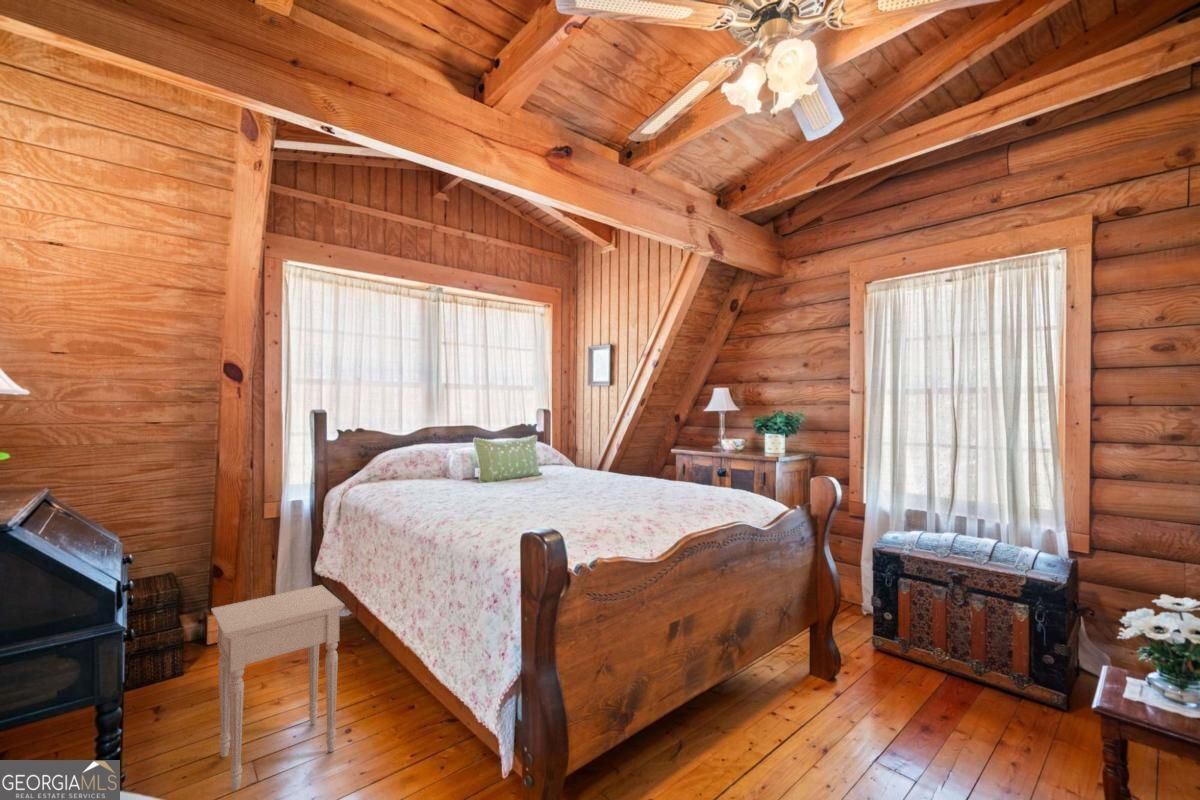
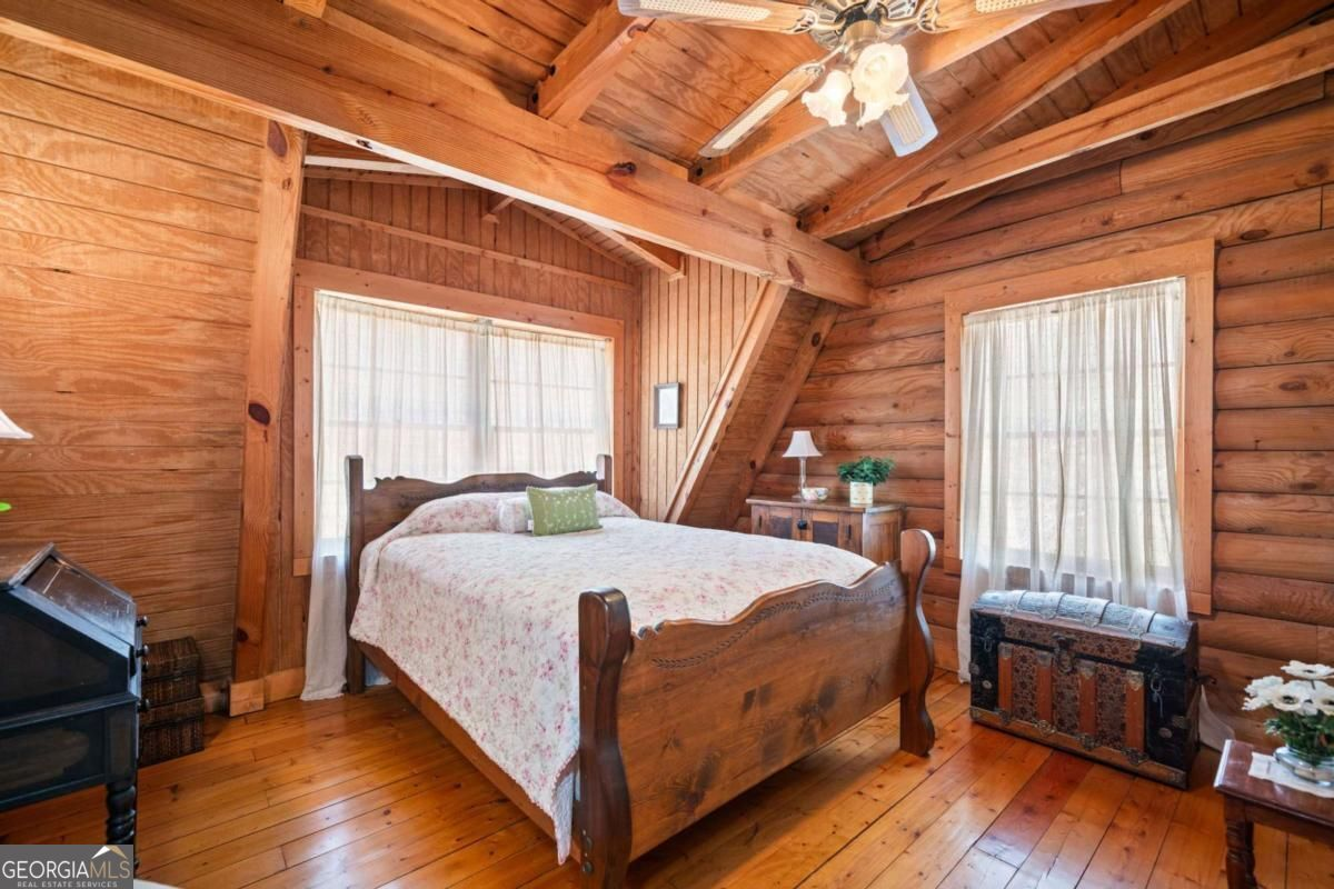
- nightstand [210,584,346,792]
